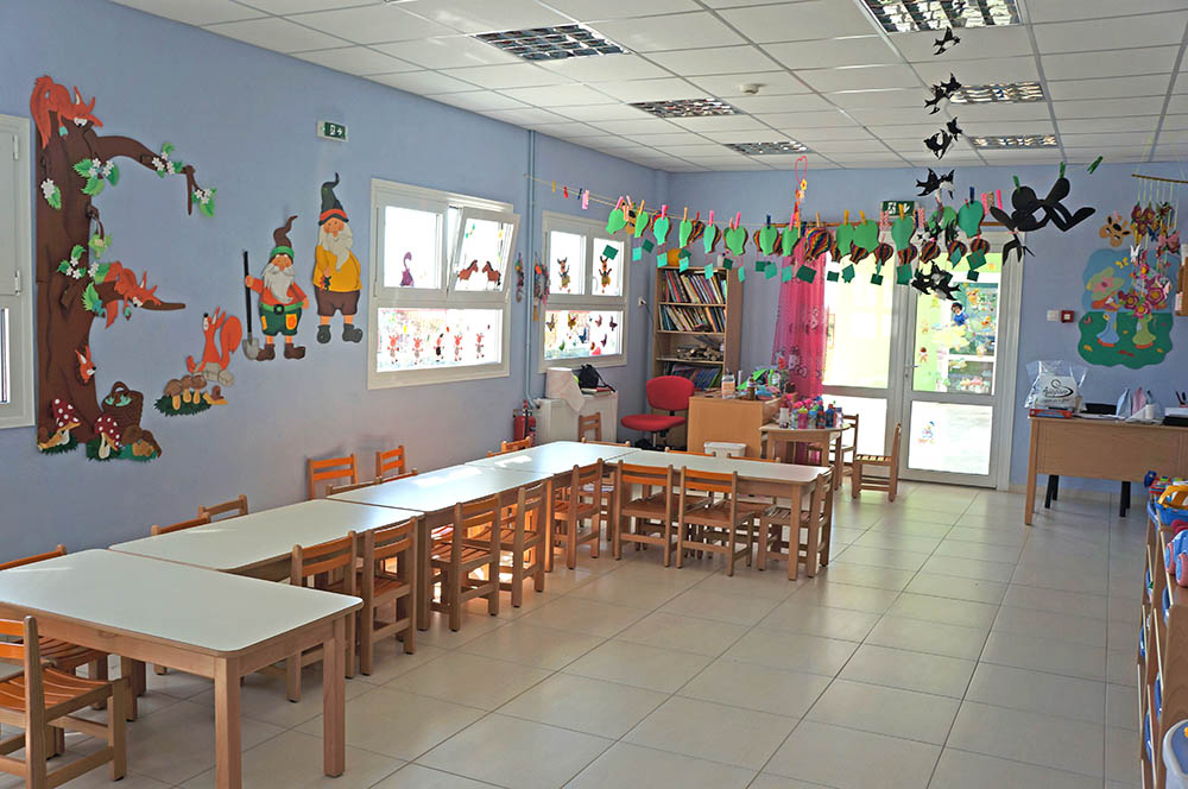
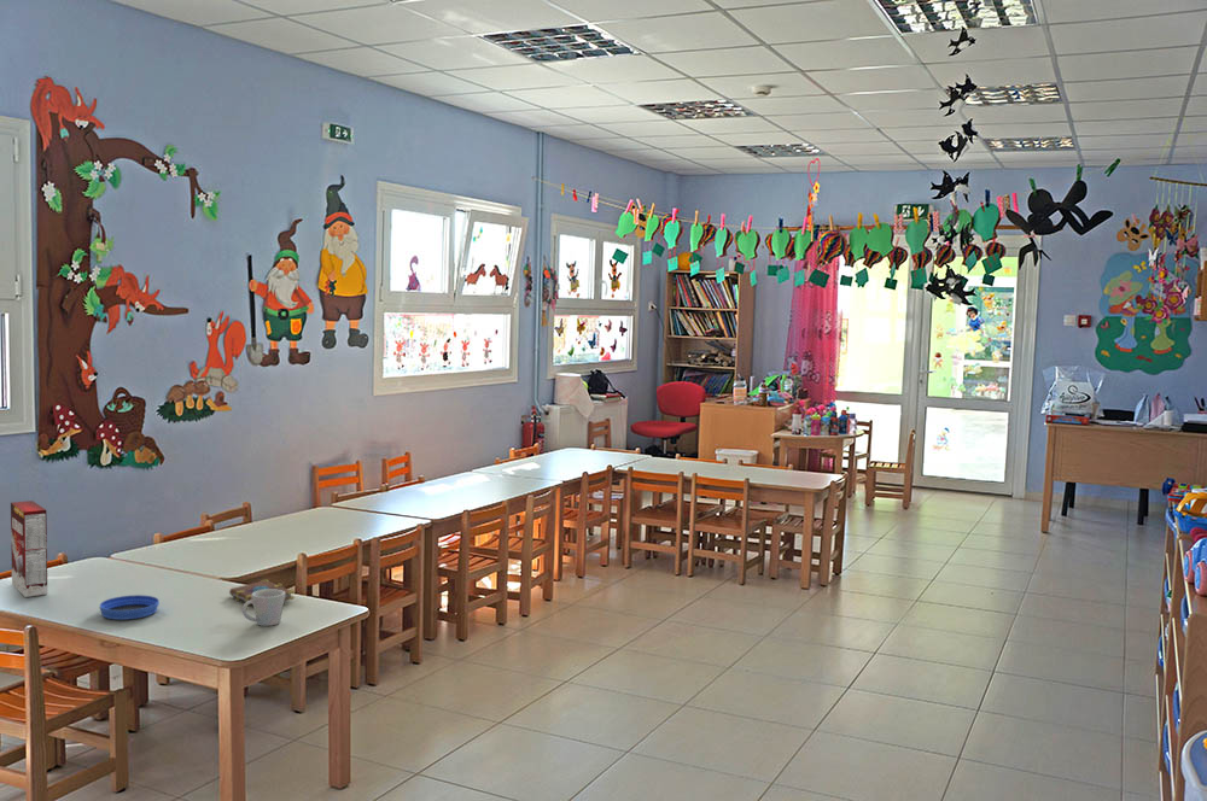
+ bowl [99,594,161,621]
+ mug [241,589,285,627]
+ cereal box [10,499,48,598]
+ book [228,579,297,607]
